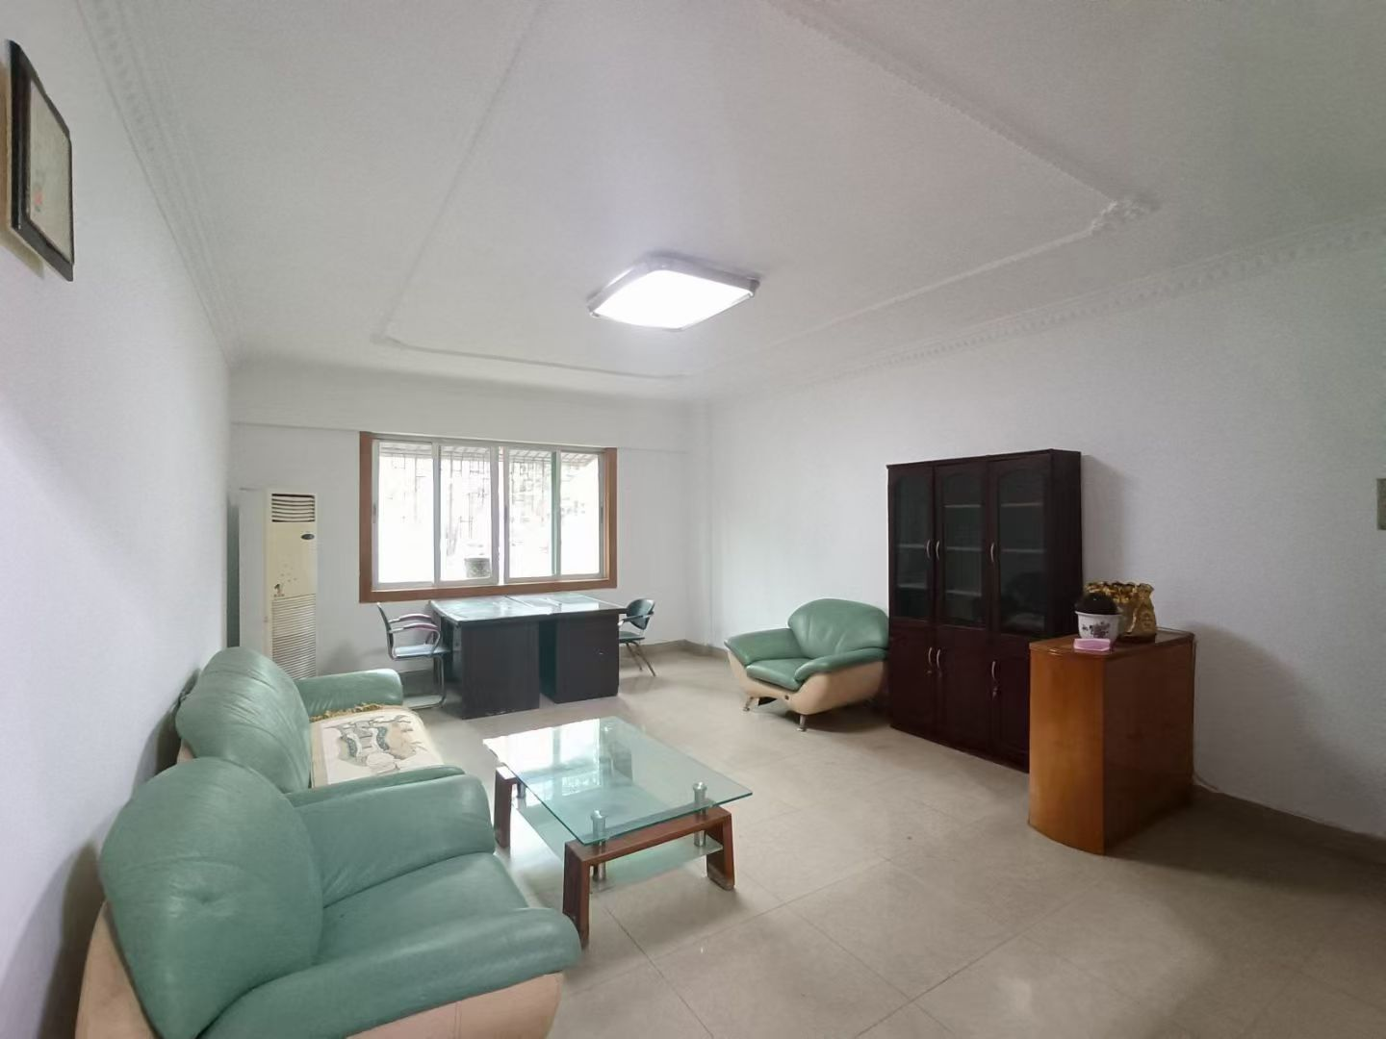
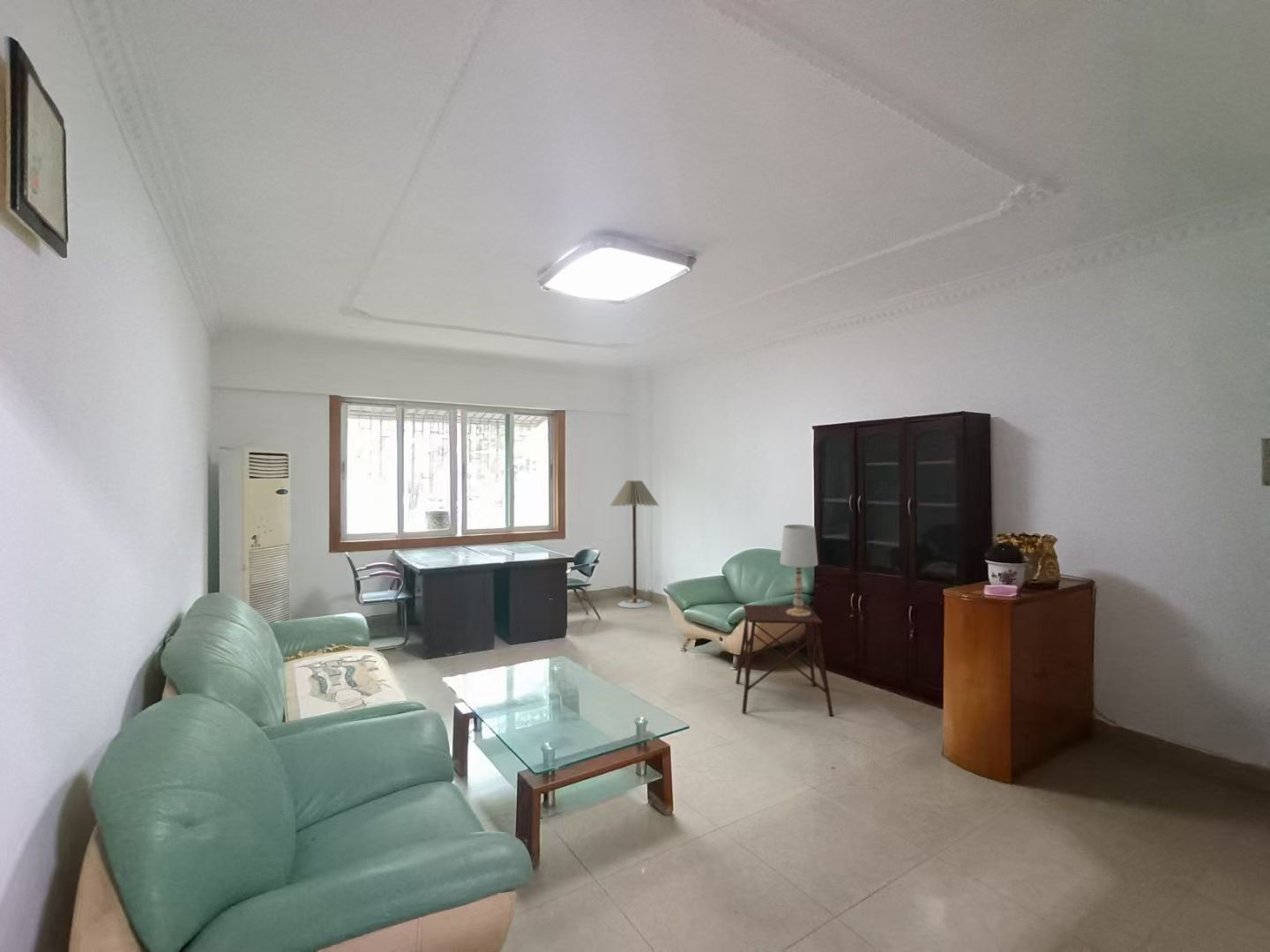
+ floor lamp [609,480,660,609]
+ side table [735,604,834,717]
+ table lamp [779,524,819,617]
